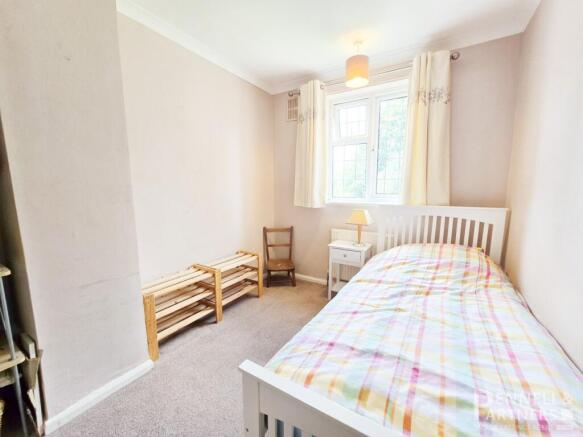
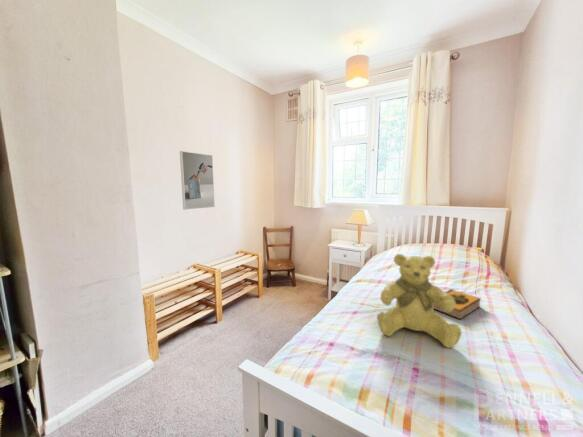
+ teddy bear [376,253,463,349]
+ hardback book [433,288,482,320]
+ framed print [179,150,216,211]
